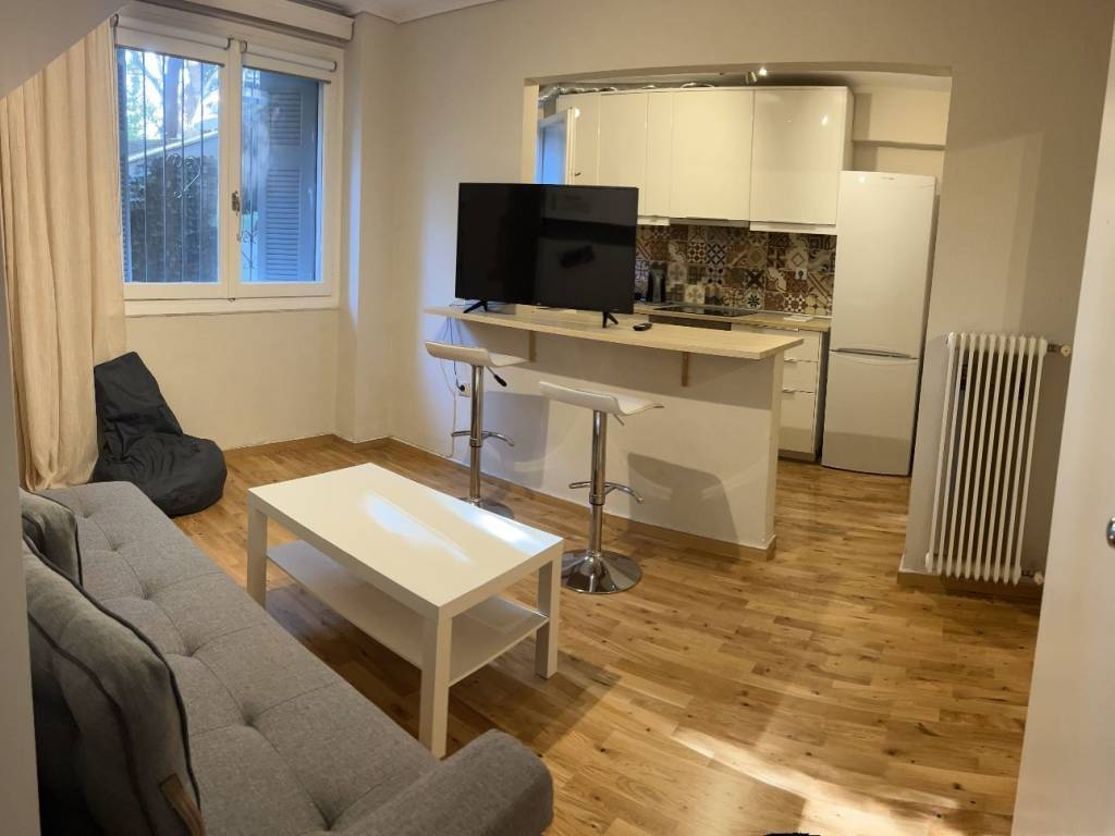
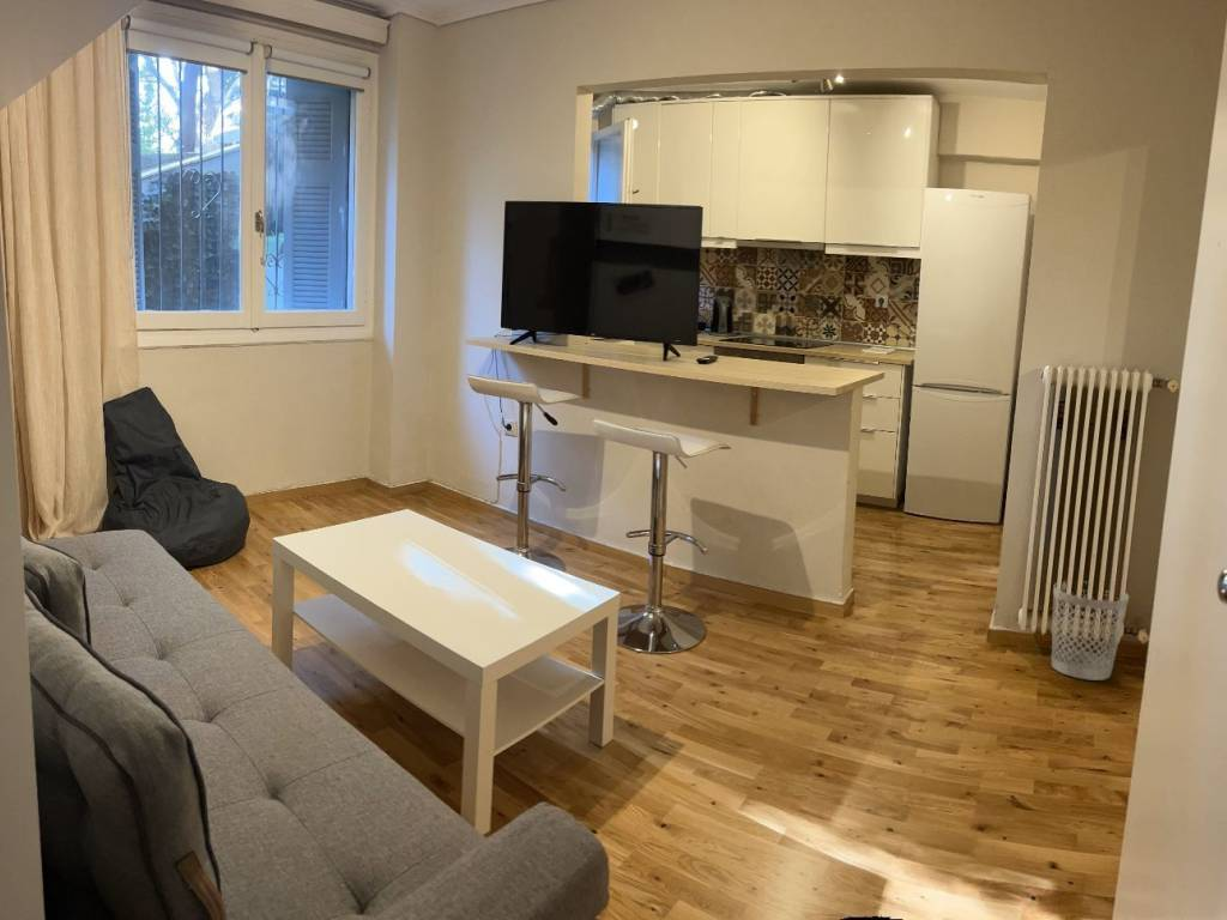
+ wastebasket [1051,580,1130,682]
